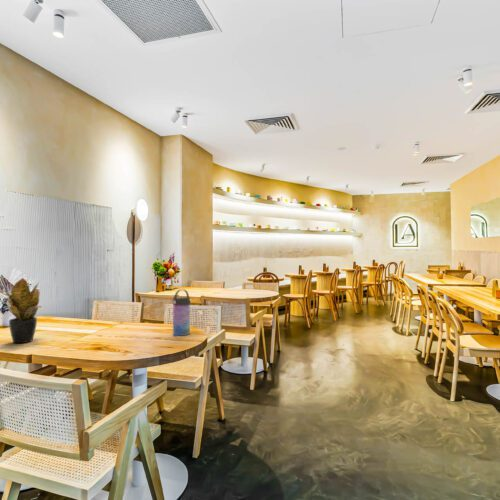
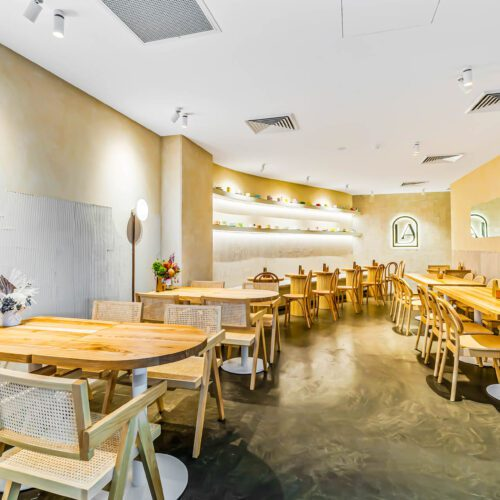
- potted plant [0,277,43,344]
- water bottle [172,288,191,336]
